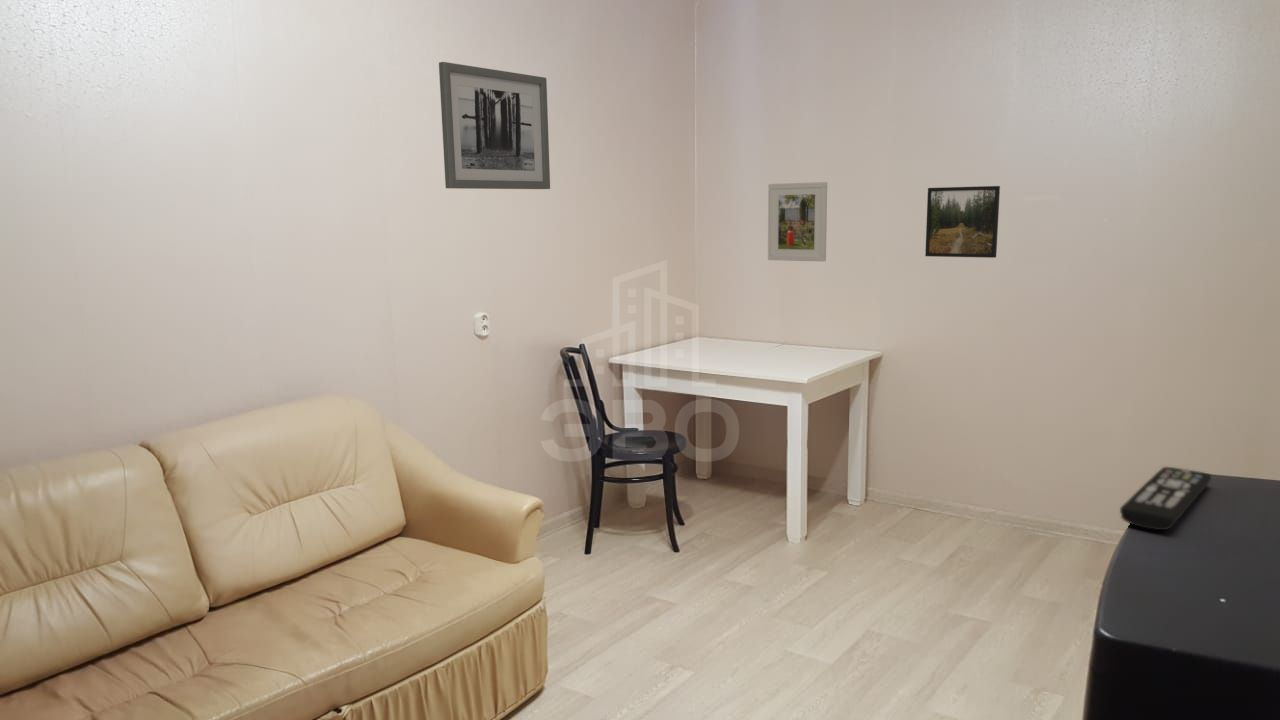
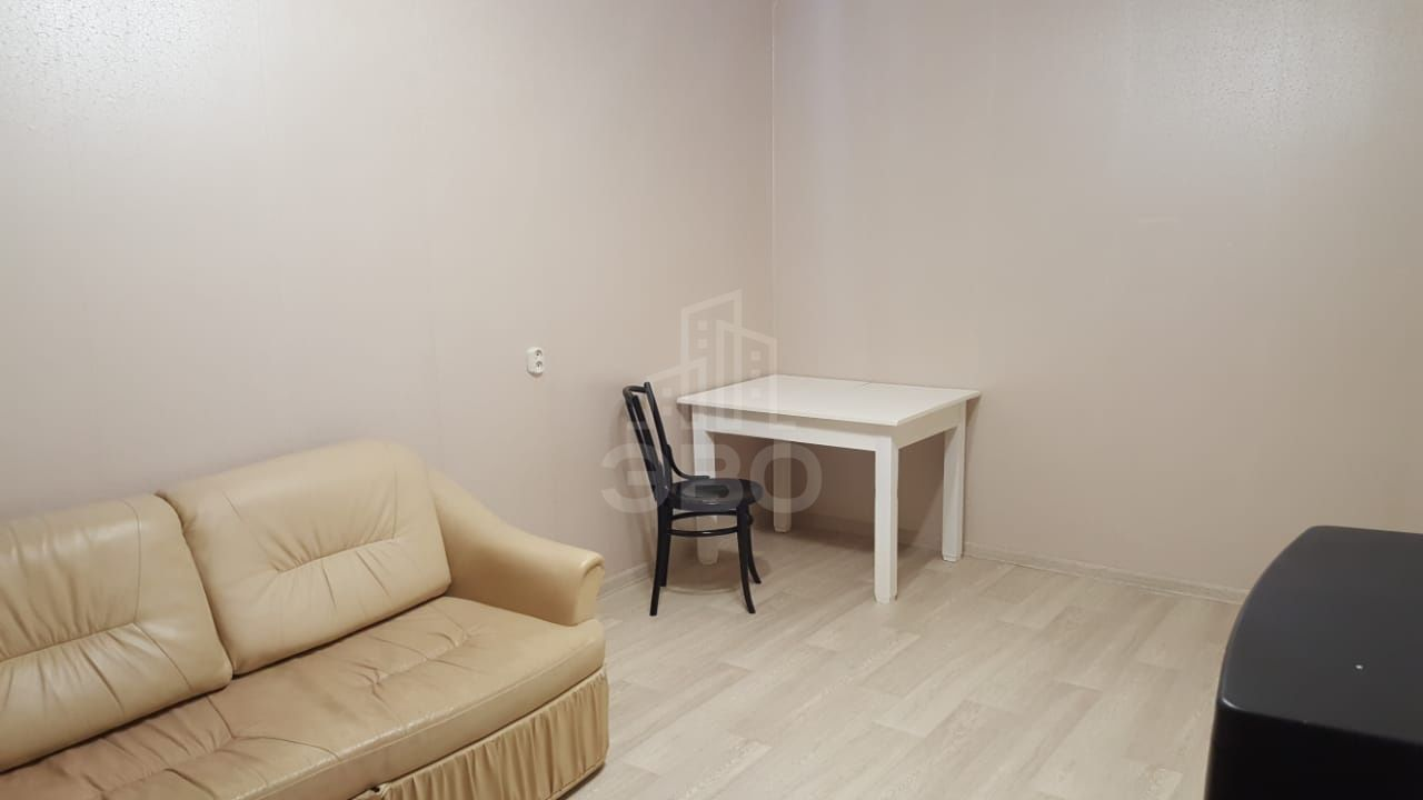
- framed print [924,185,1001,259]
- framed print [767,181,828,262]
- wall art [438,61,551,190]
- remote control [1119,466,1212,531]
